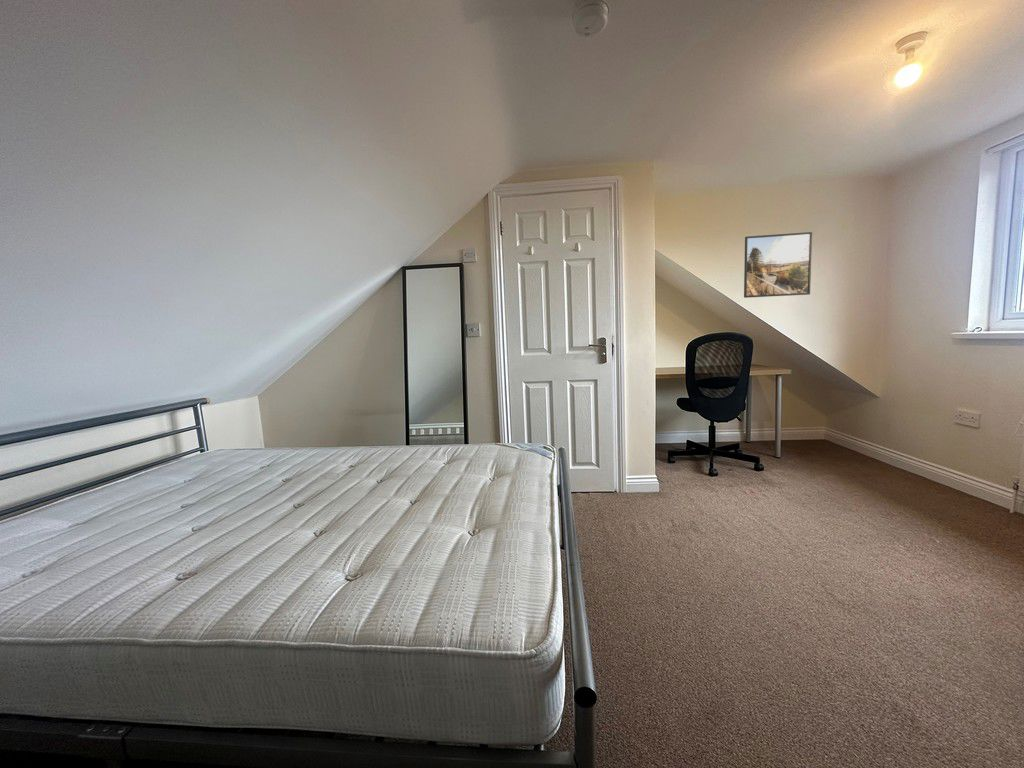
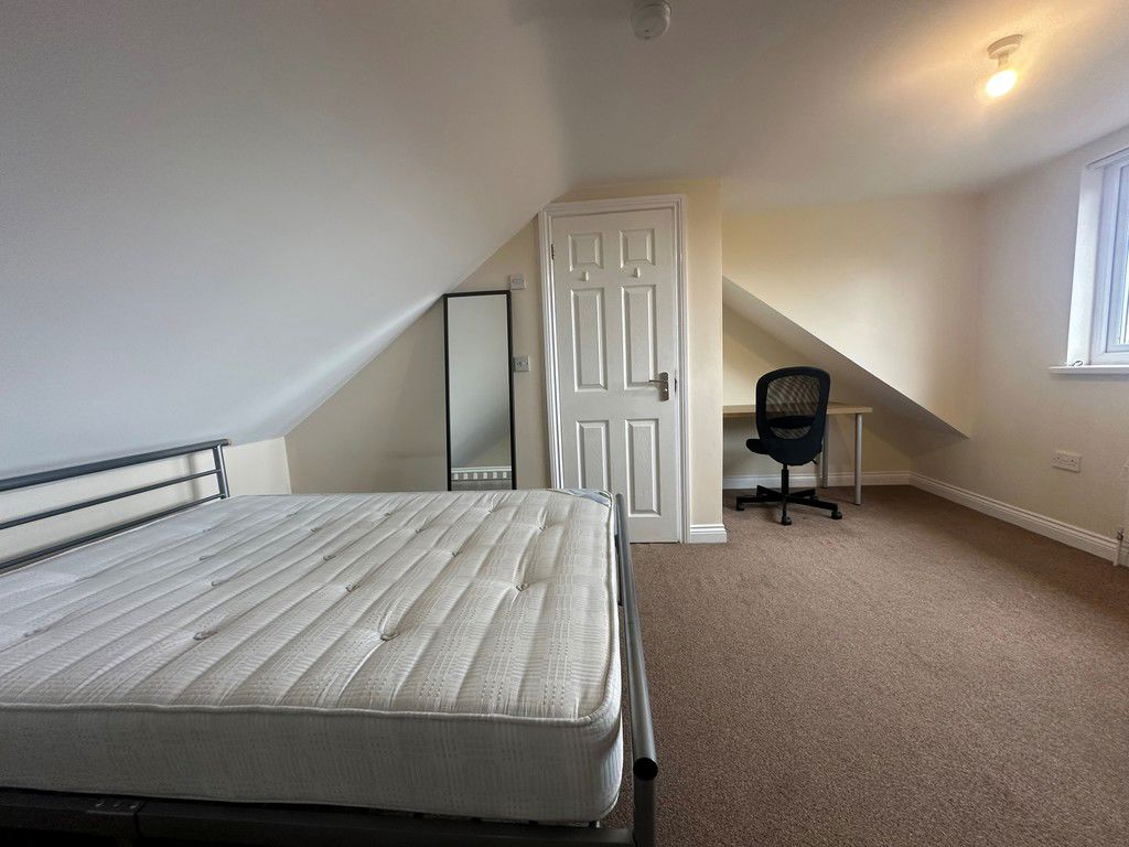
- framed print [743,231,813,299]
